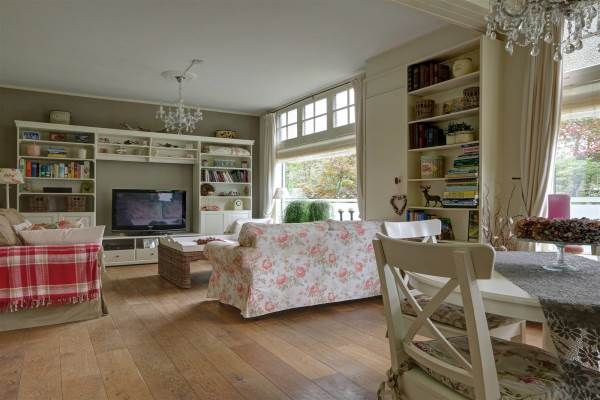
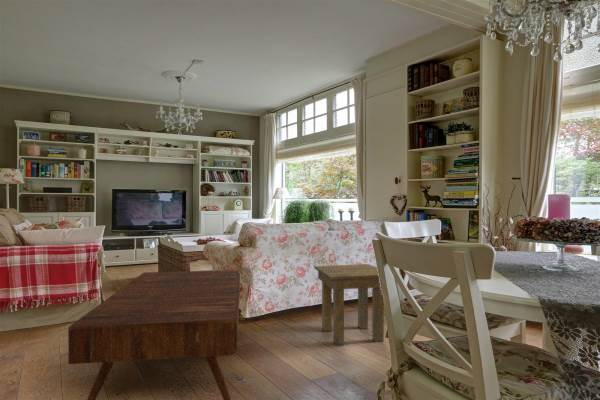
+ side table [313,263,385,346]
+ coffee table [67,269,245,400]
